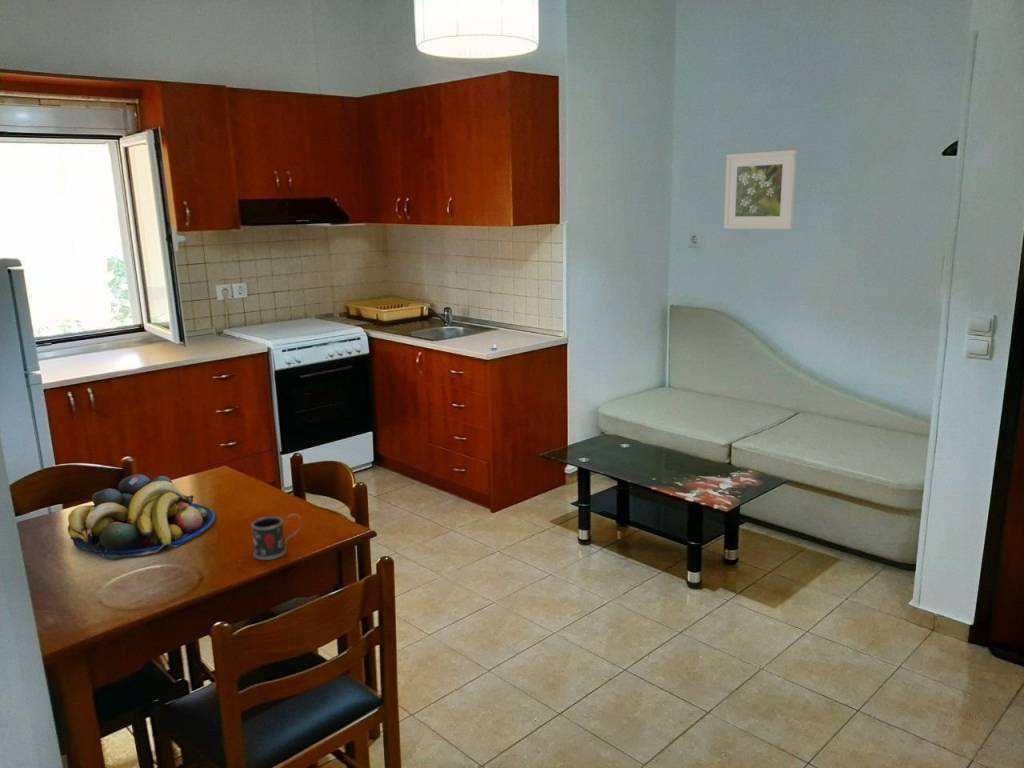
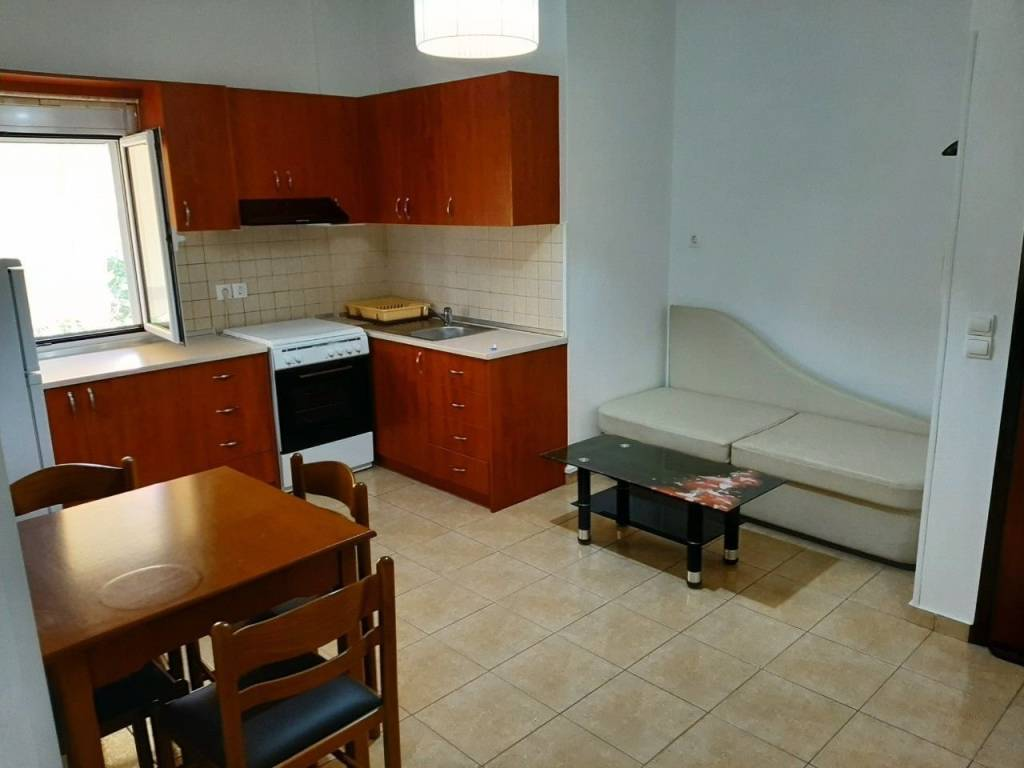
- mug [250,513,302,561]
- fruit bowl [67,473,216,560]
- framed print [723,149,798,230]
